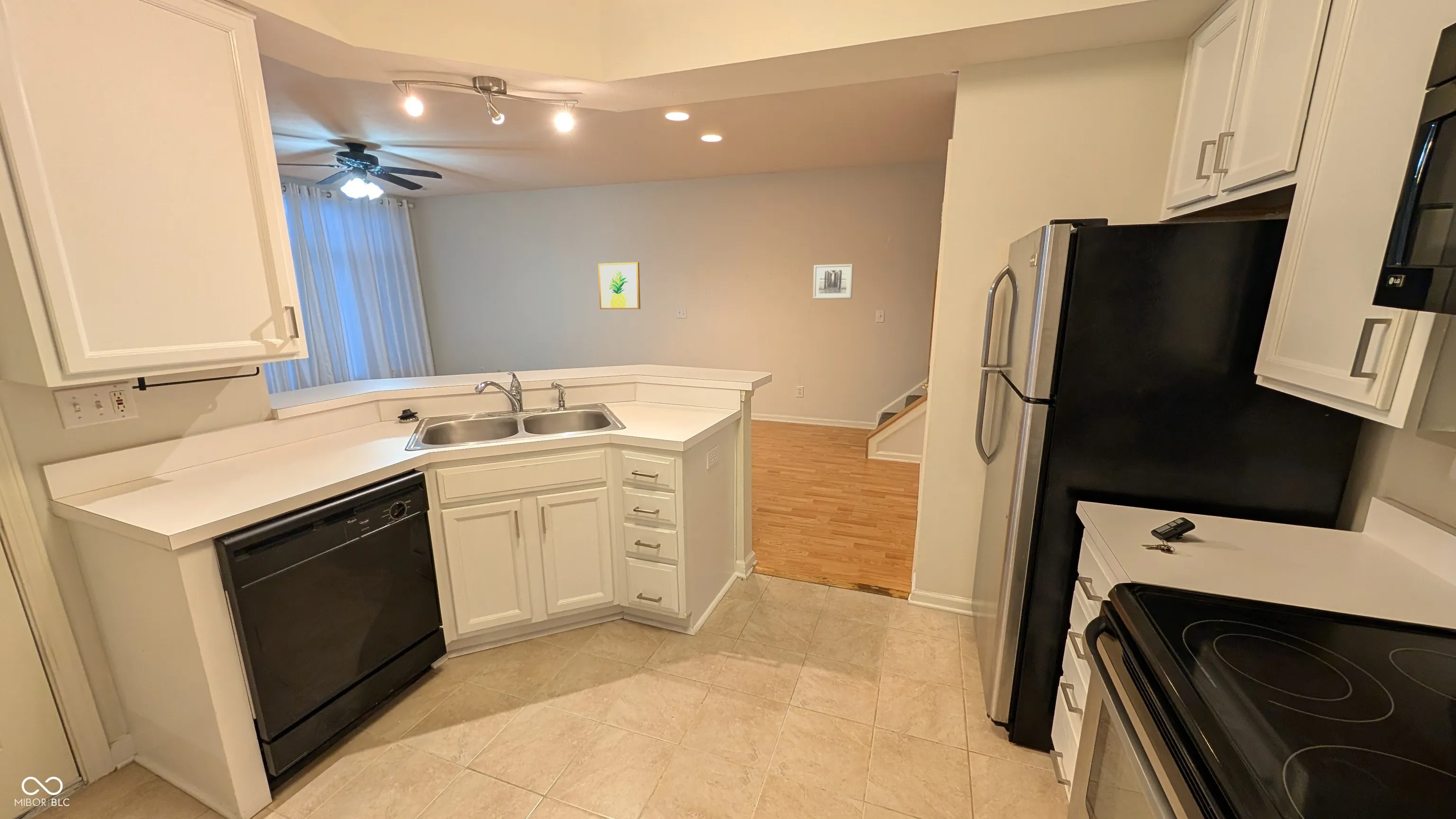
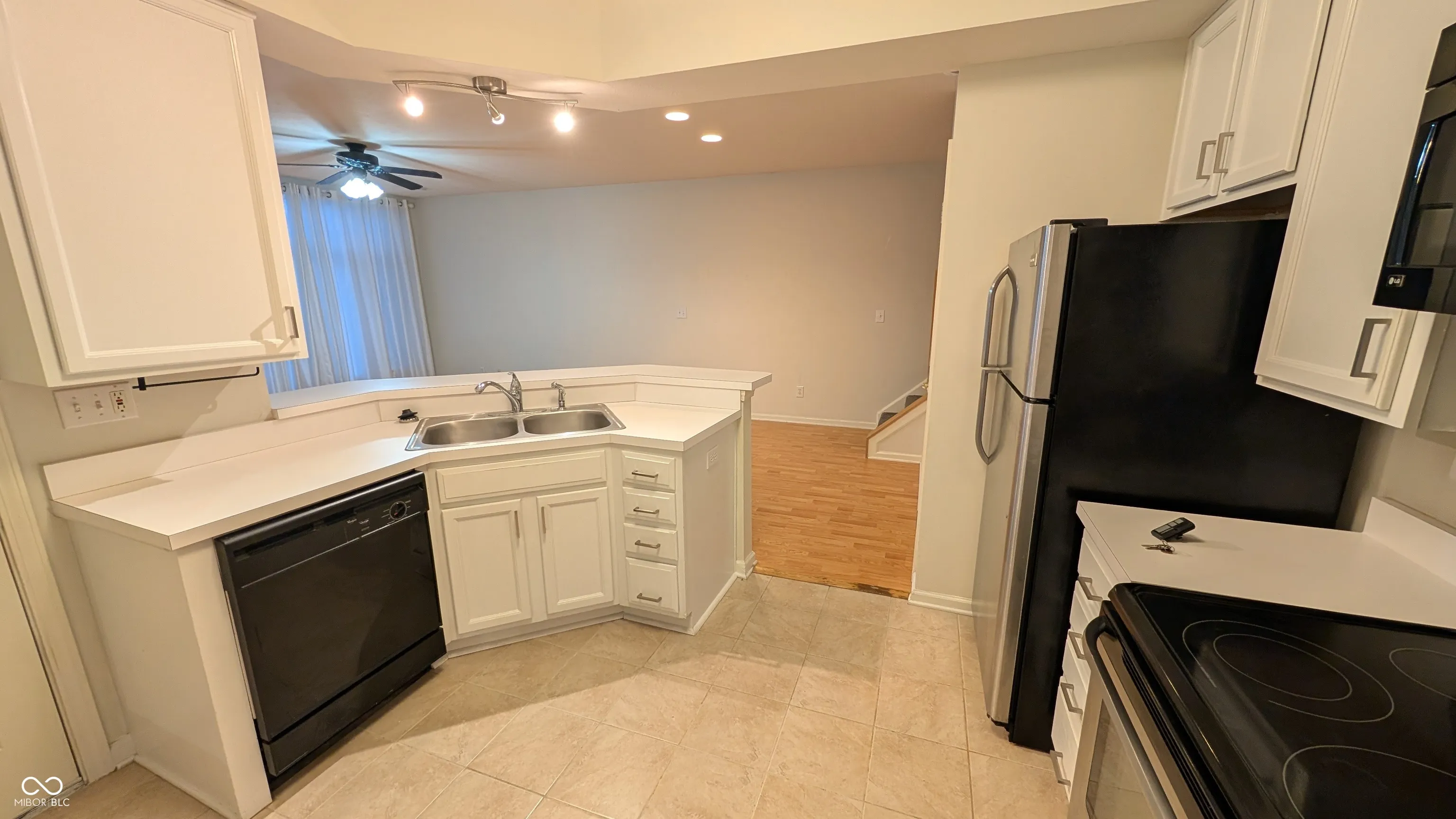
- wall art [812,264,854,300]
- wall art [598,262,641,309]
